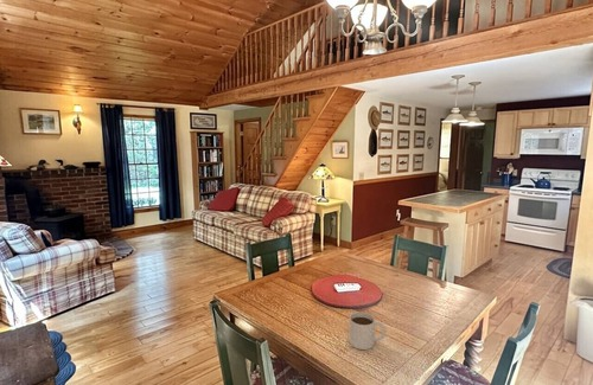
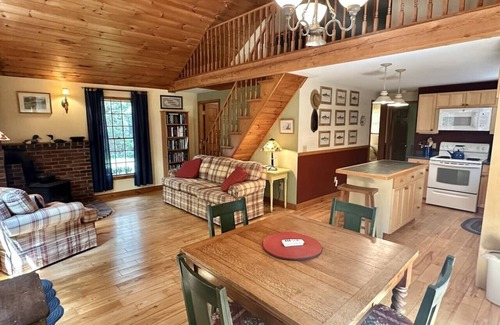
- mug [347,312,387,351]
